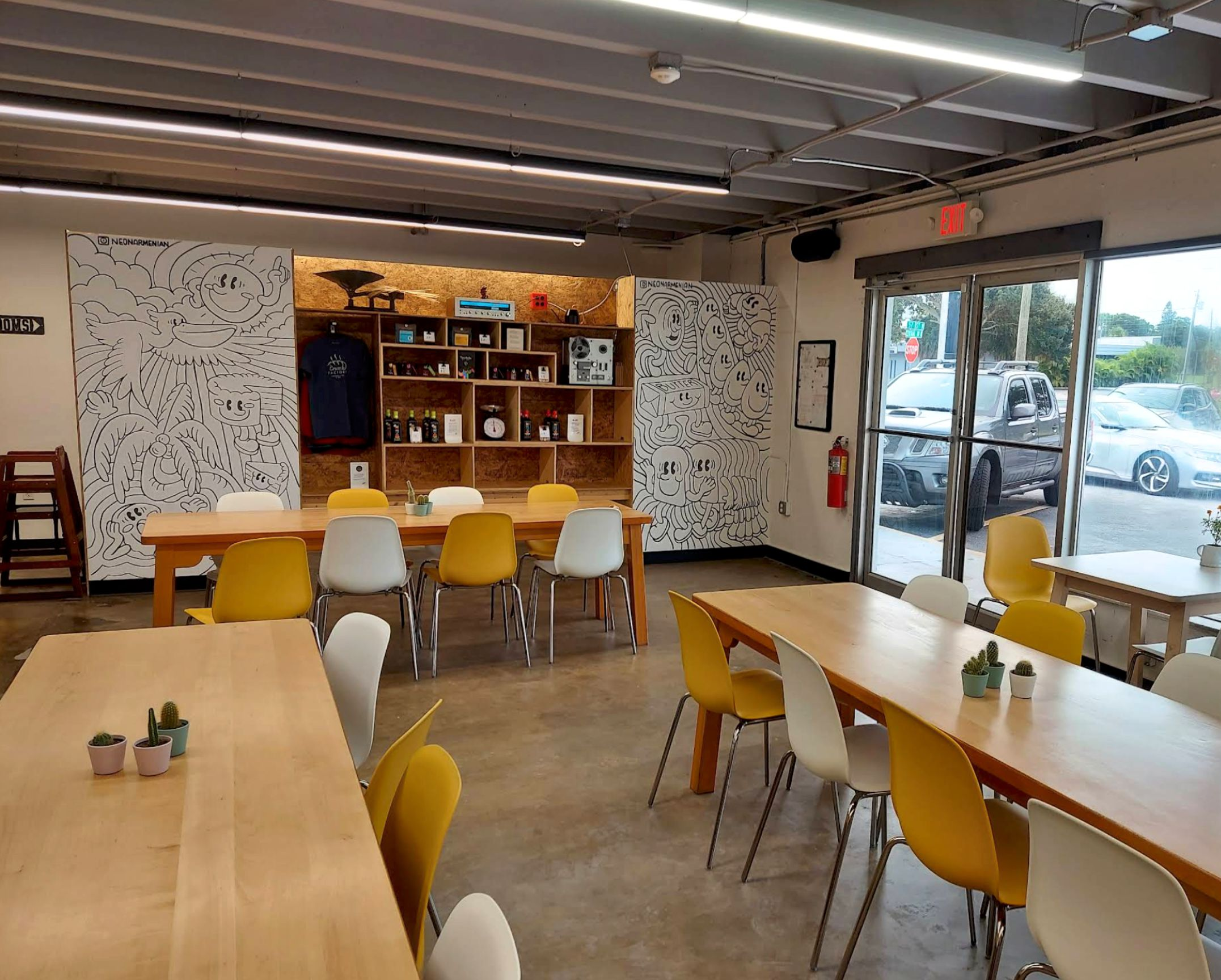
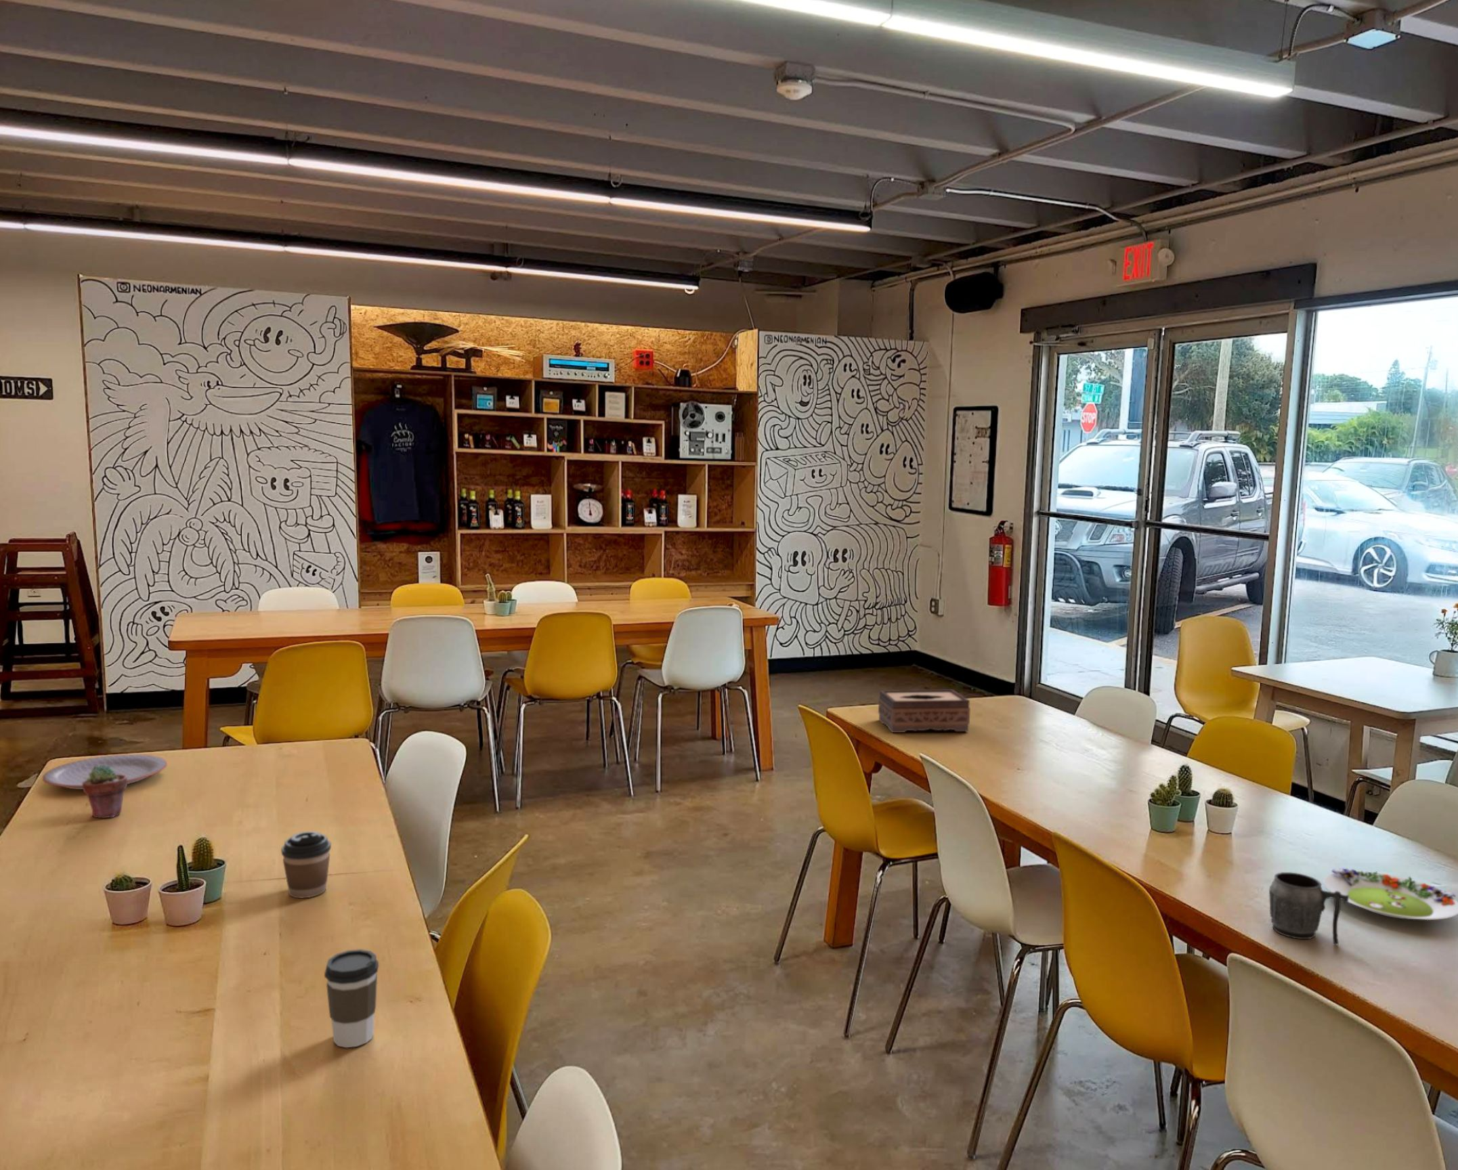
+ coffee cup [324,949,380,1048]
+ plate [42,753,168,790]
+ salad plate [1323,867,1458,920]
+ potted succulent [82,765,128,819]
+ coffee cup [281,831,332,899]
+ mug [1268,872,1348,946]
+ tissue box [878,689,971,733]
